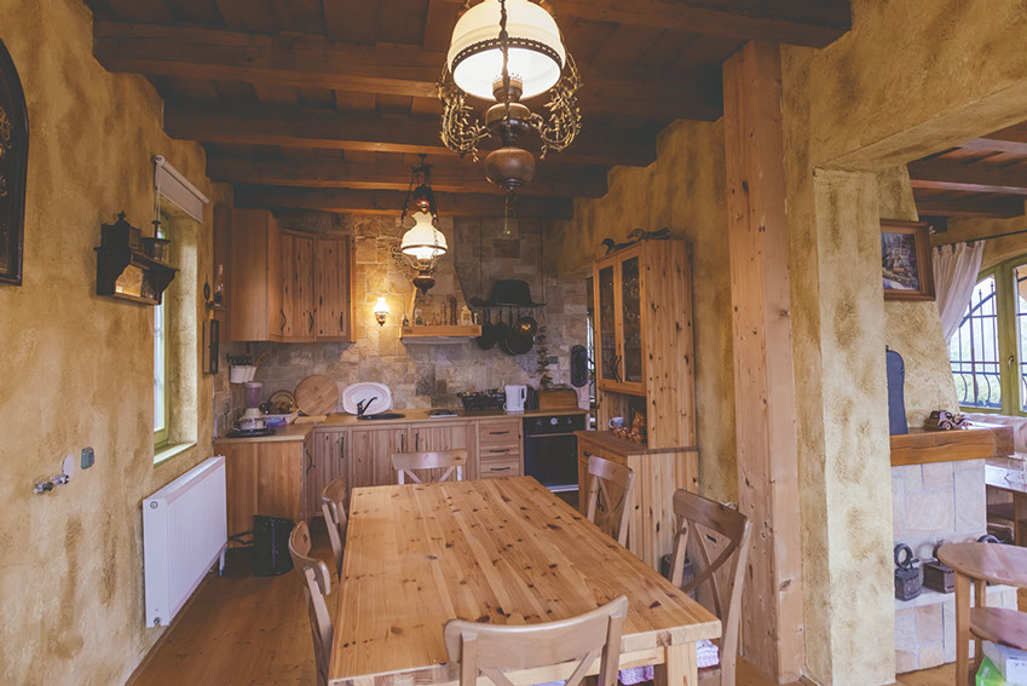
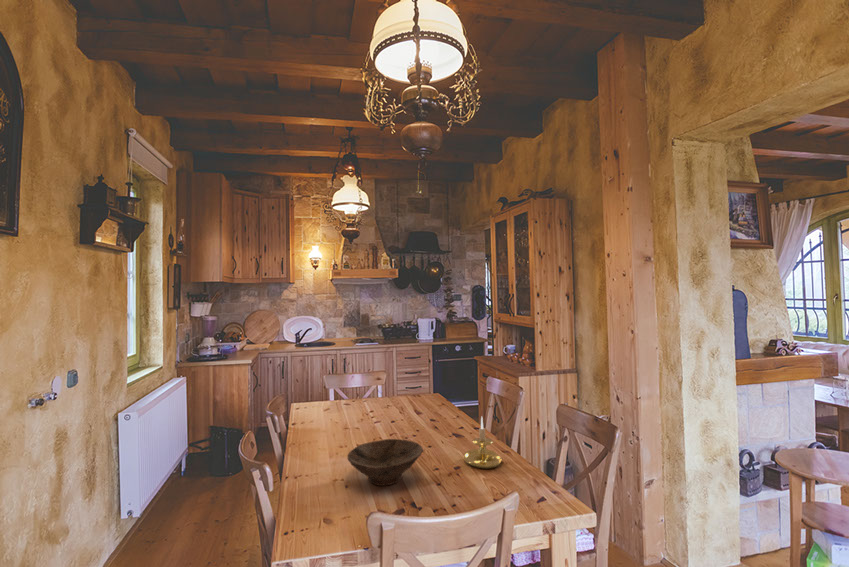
+ bowl [347,438,424,487]
+ candle holder [463,416,503,470]
